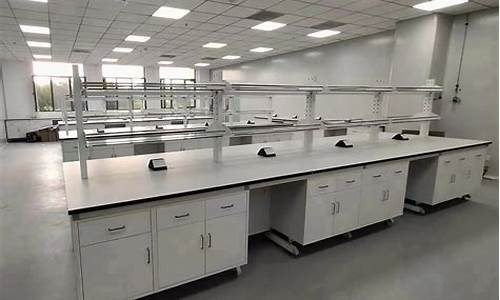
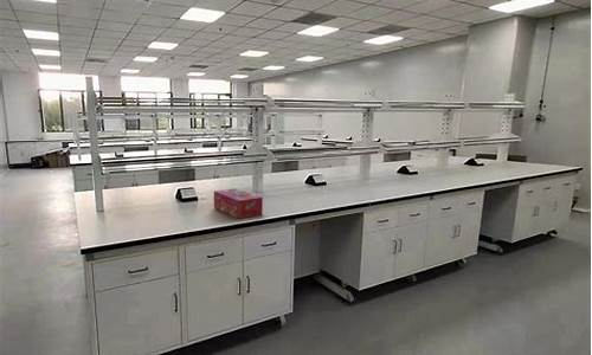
+ tissue box [213,188,264,220]
